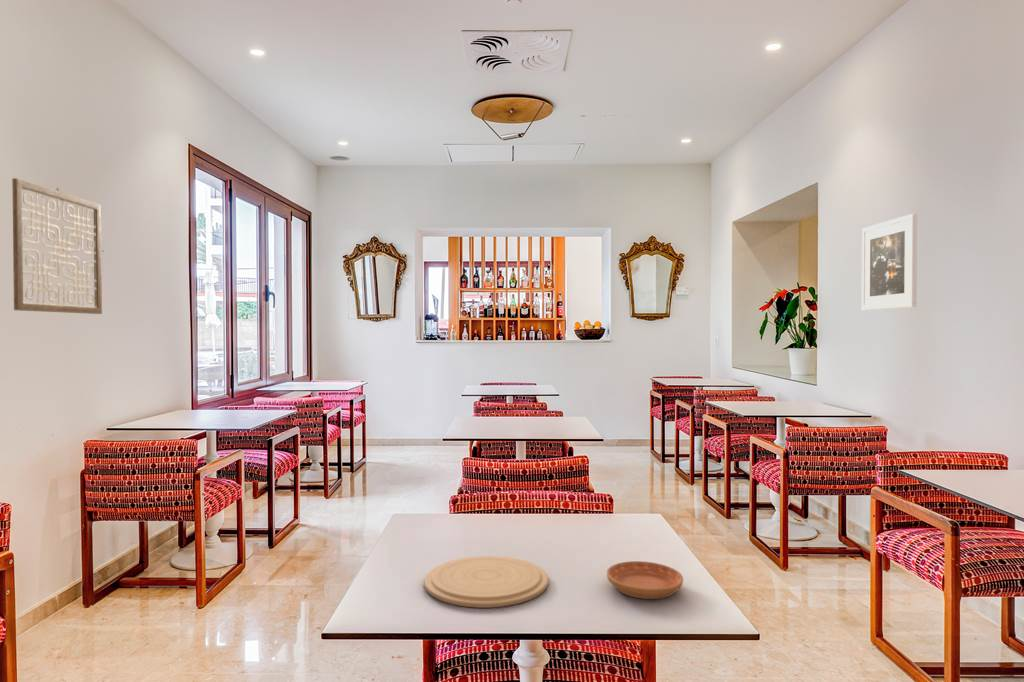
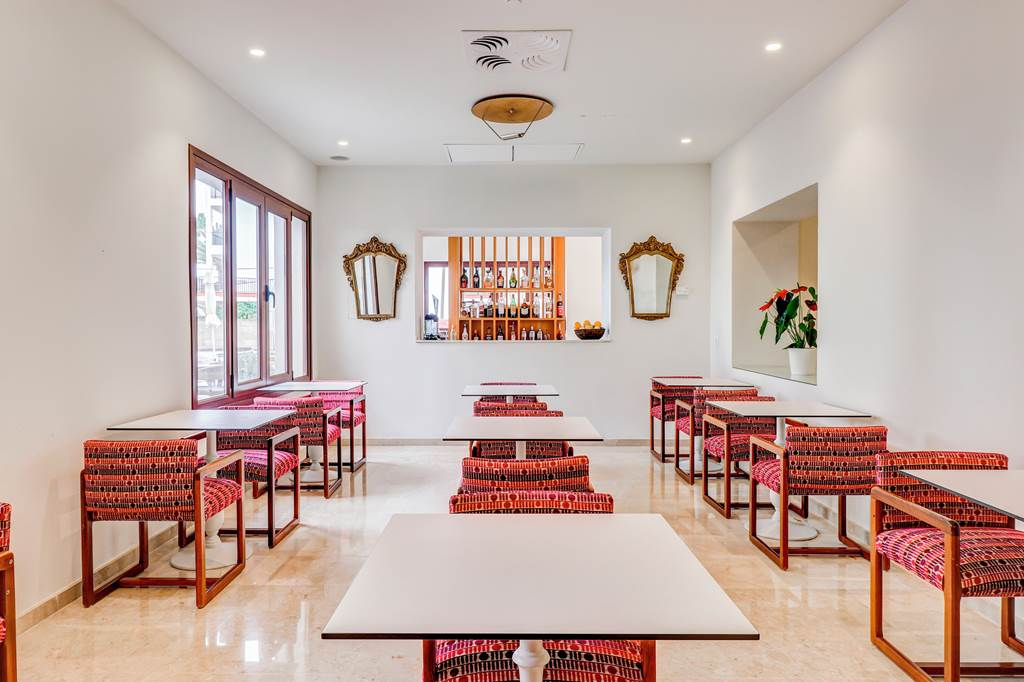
- saucer [606,560,684,600]
- plate [423,555,549,609]
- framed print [861,213,918,311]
- wall art [11,177,103,315]
